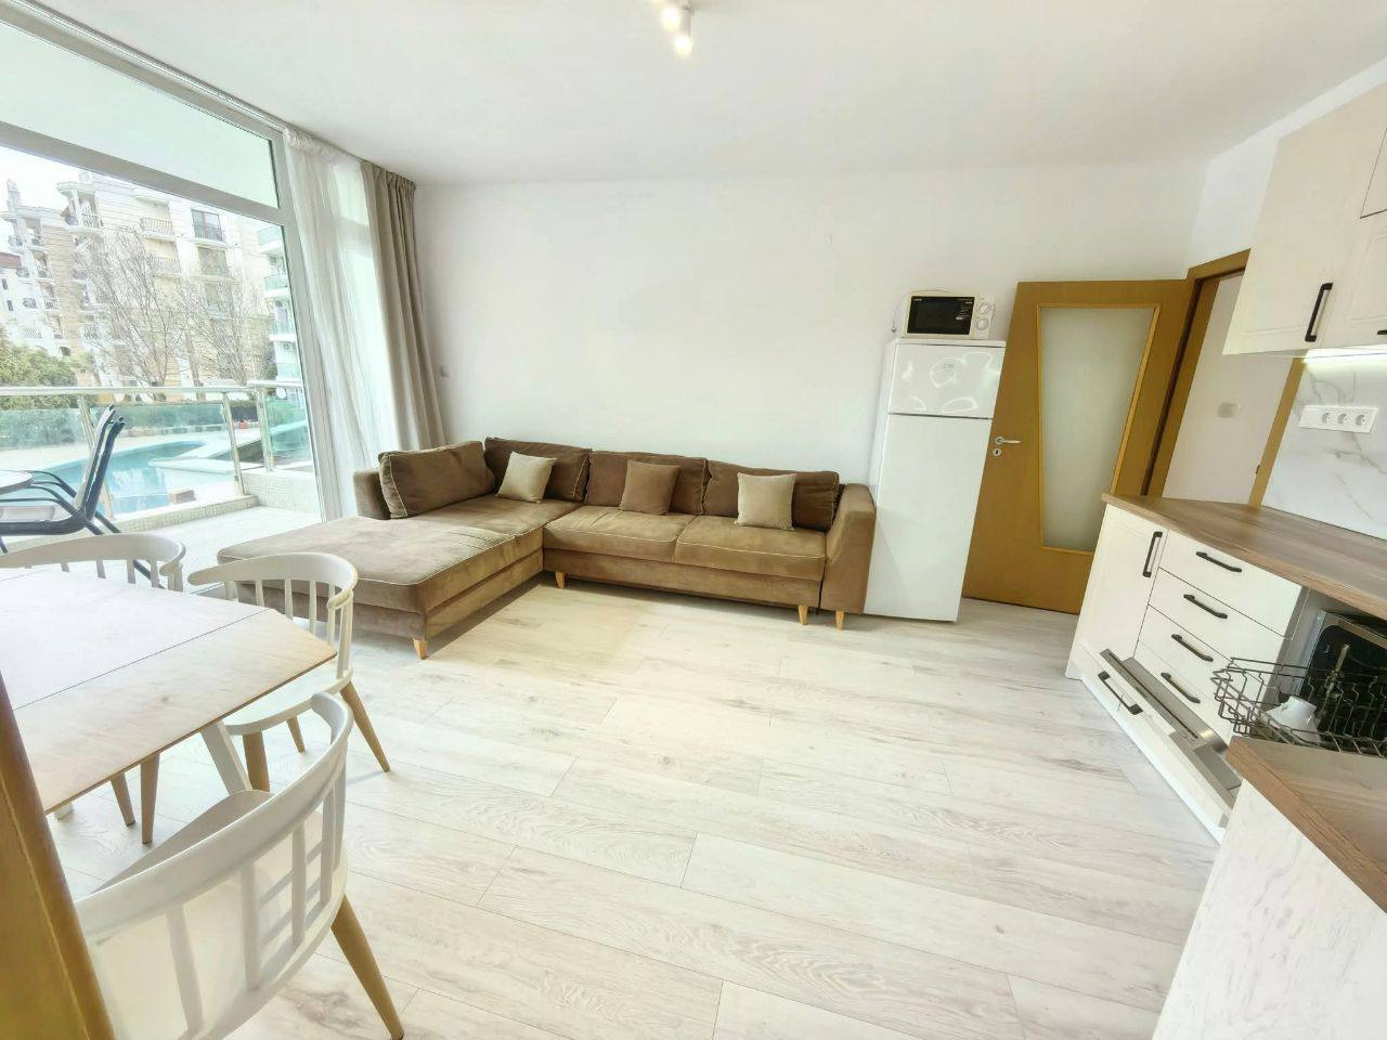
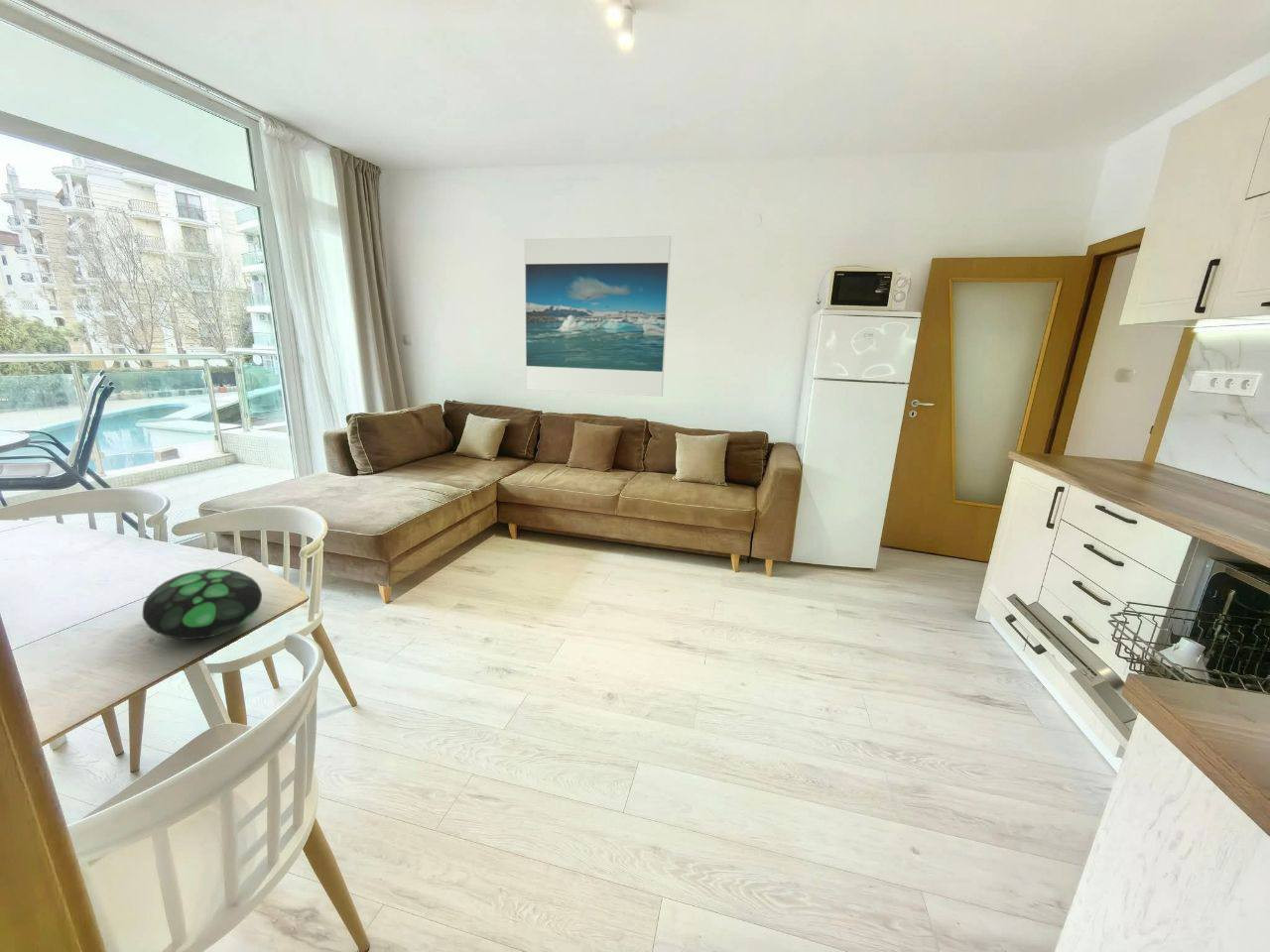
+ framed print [524,235,672,398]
+ decorative egg [142,568,263,641]
